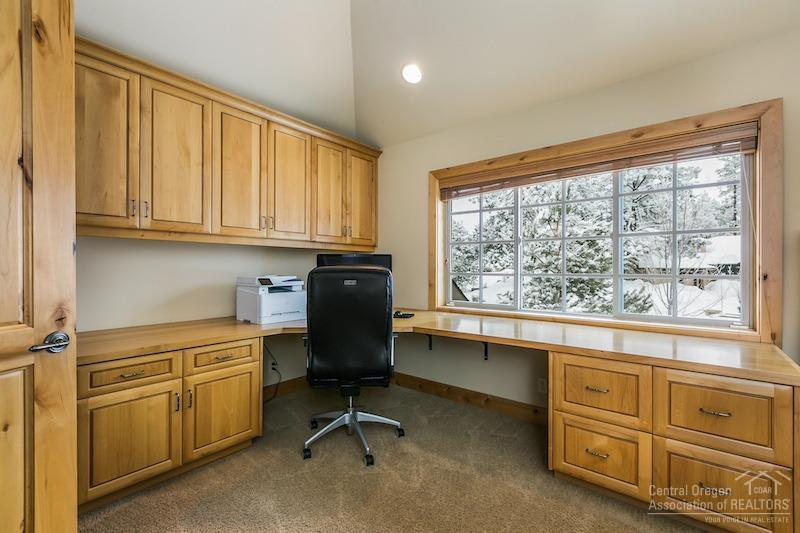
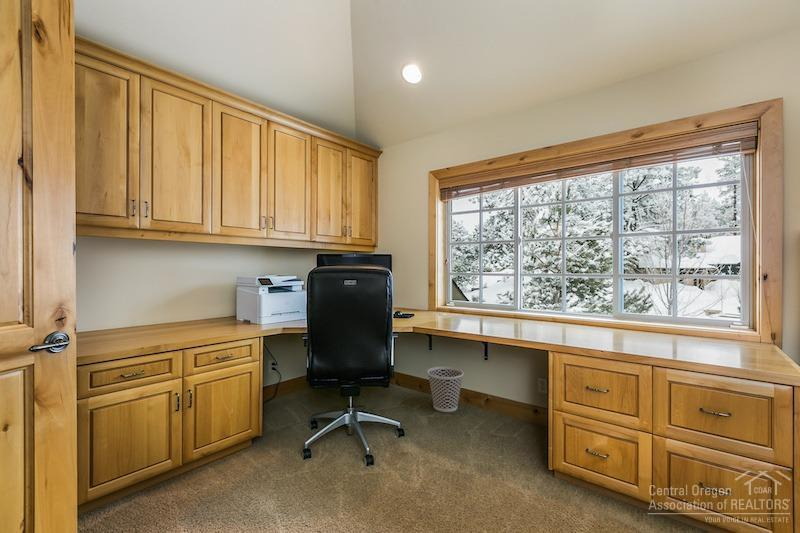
+ wastebasket [426,366,465,413]
